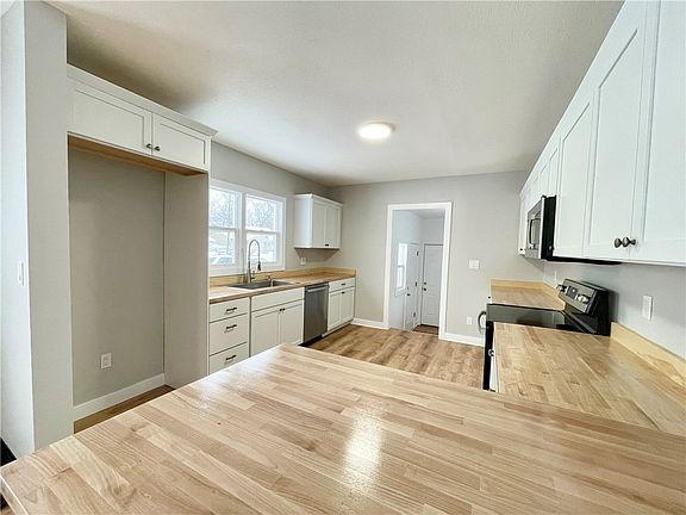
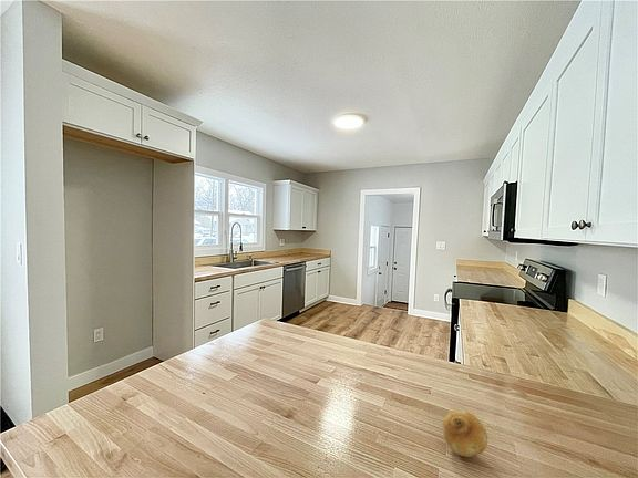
+ fruit [441,409,488,458]
